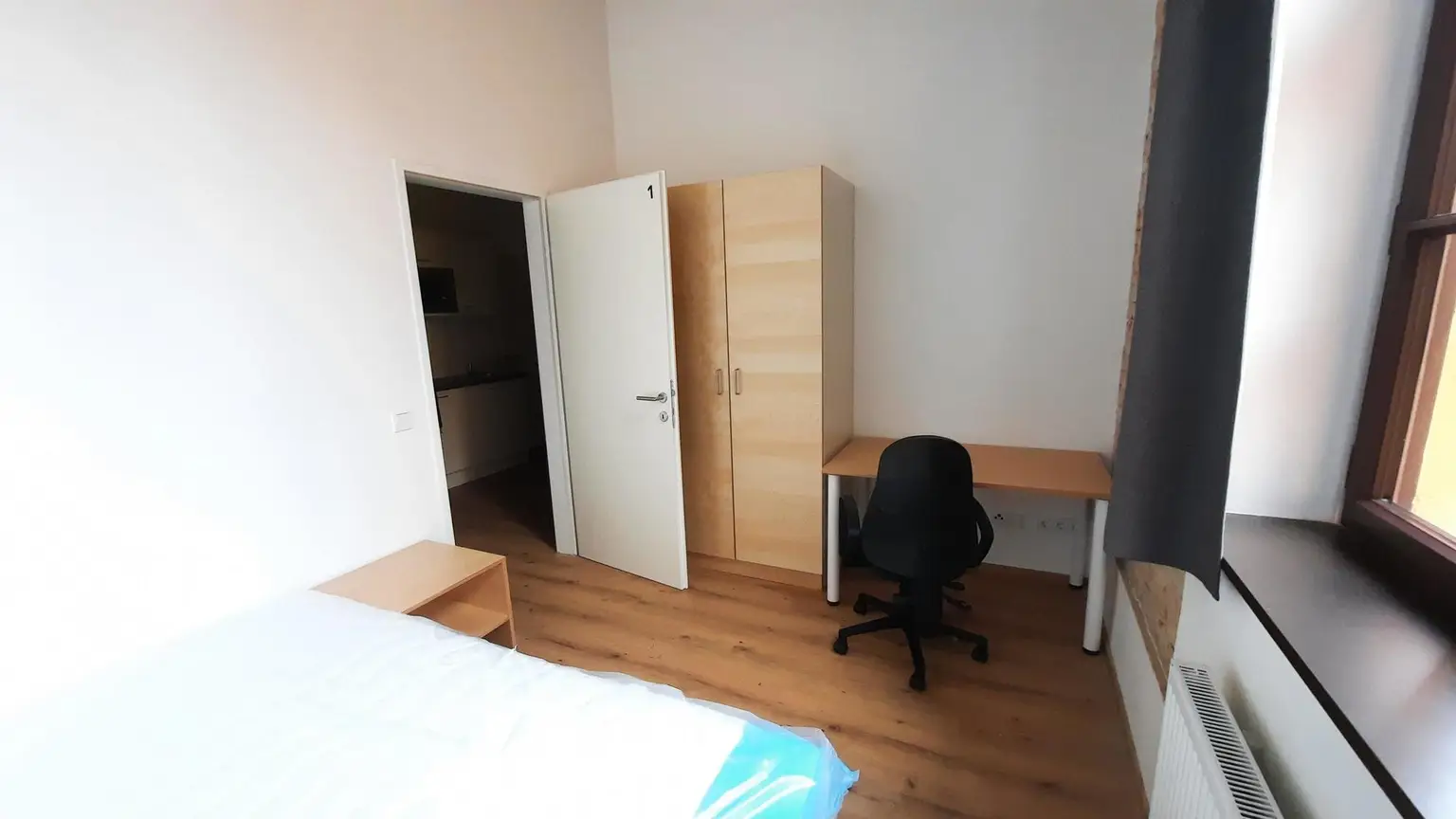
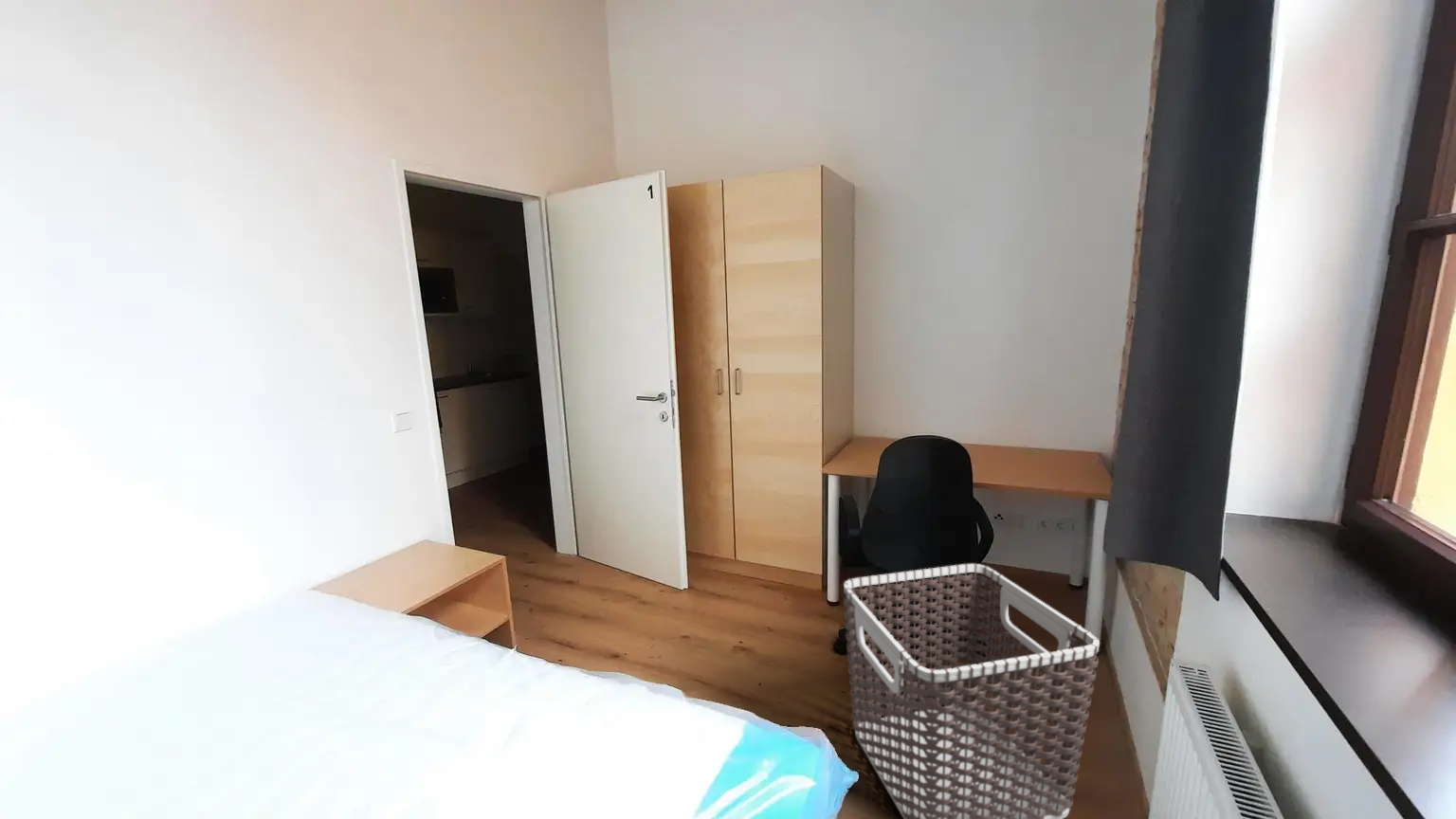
+ clothes hamper [843,562,1101,819]
